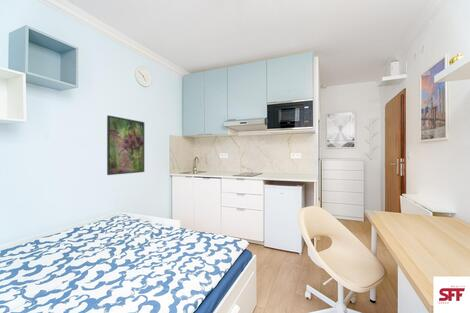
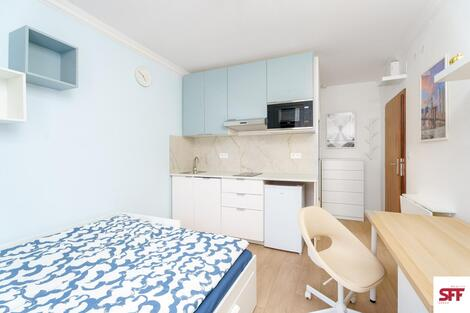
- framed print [106,114,145,176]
